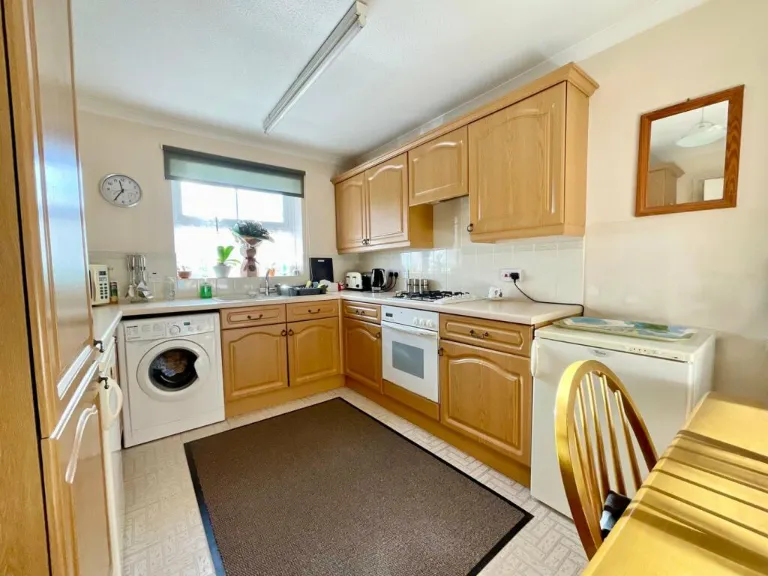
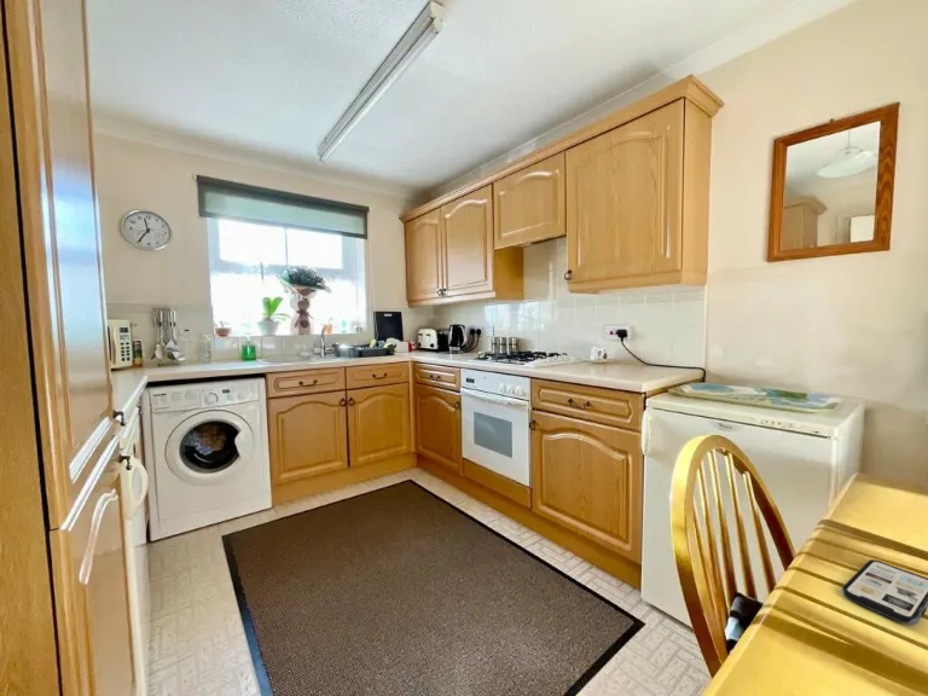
+ phone case [840,558,928,626]
